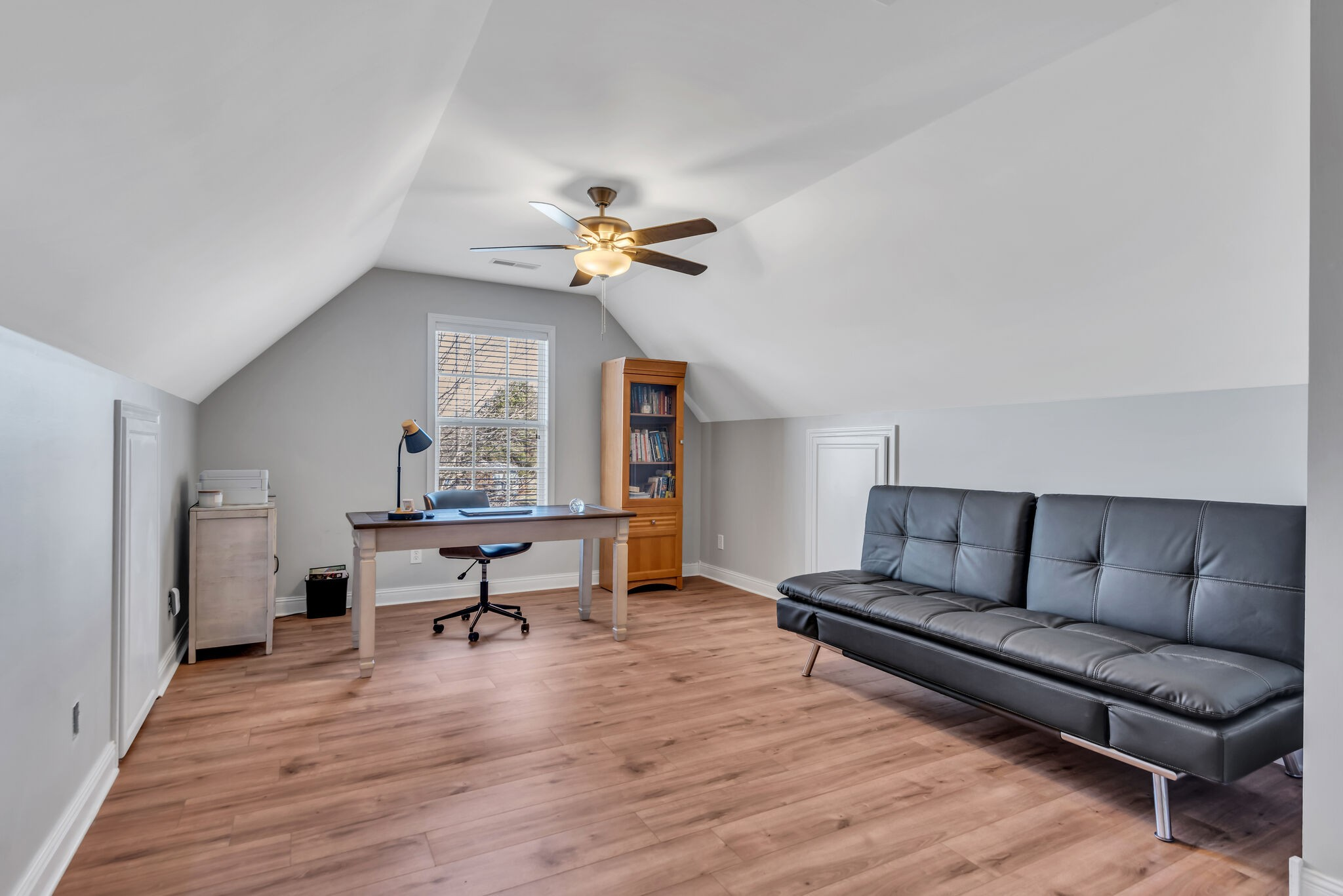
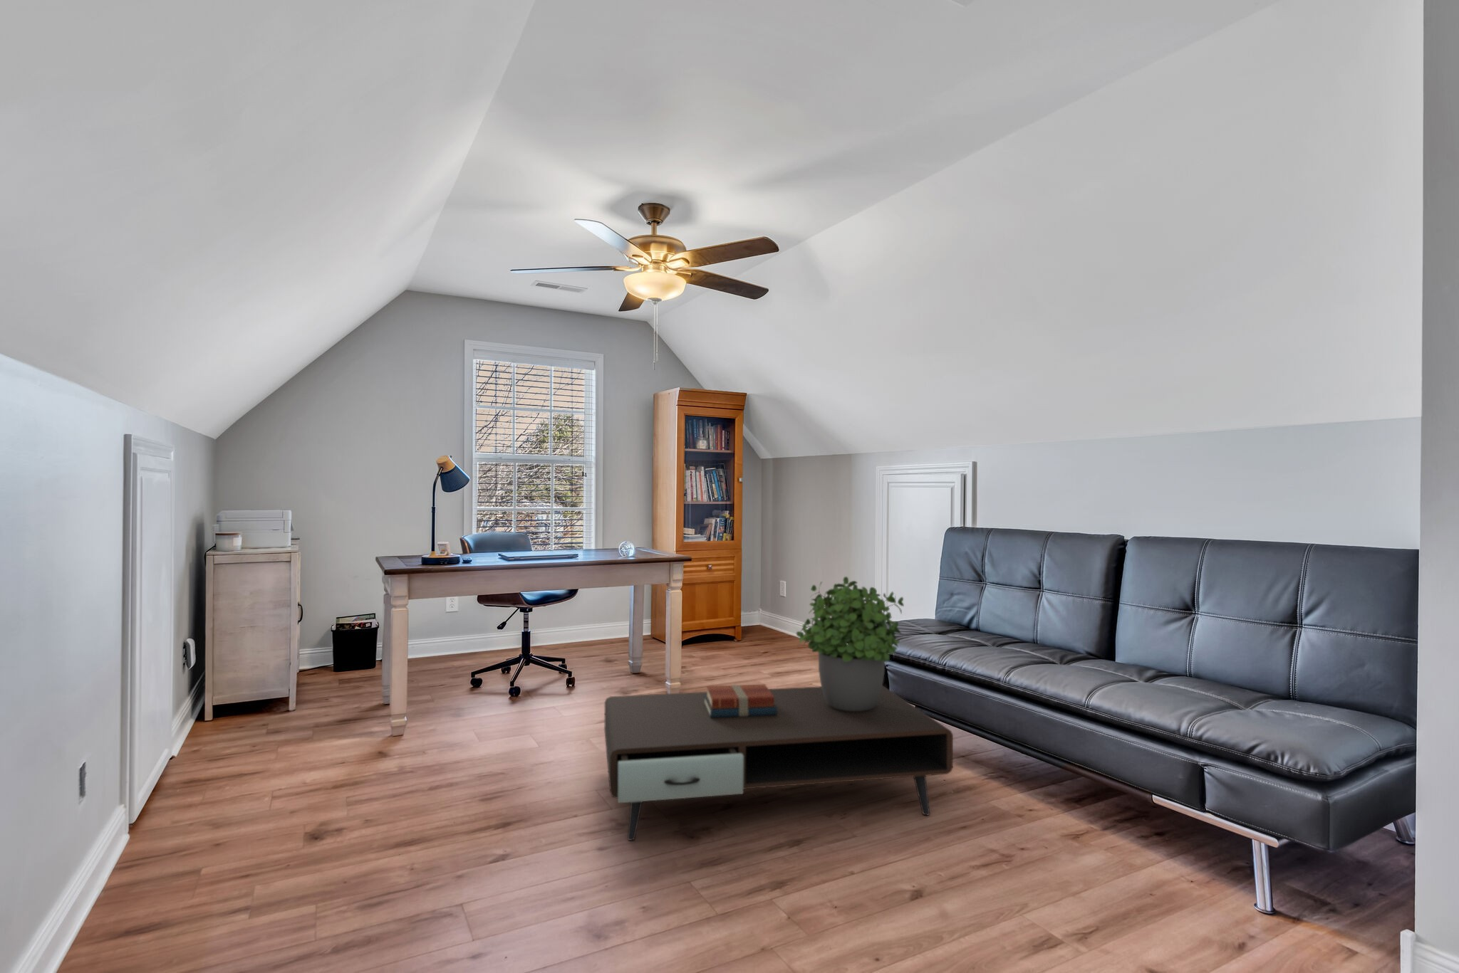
+ coffee table [603,685,954,842]
+ books [704,684,777,718]
+ potted plant [795,576,905,711]
